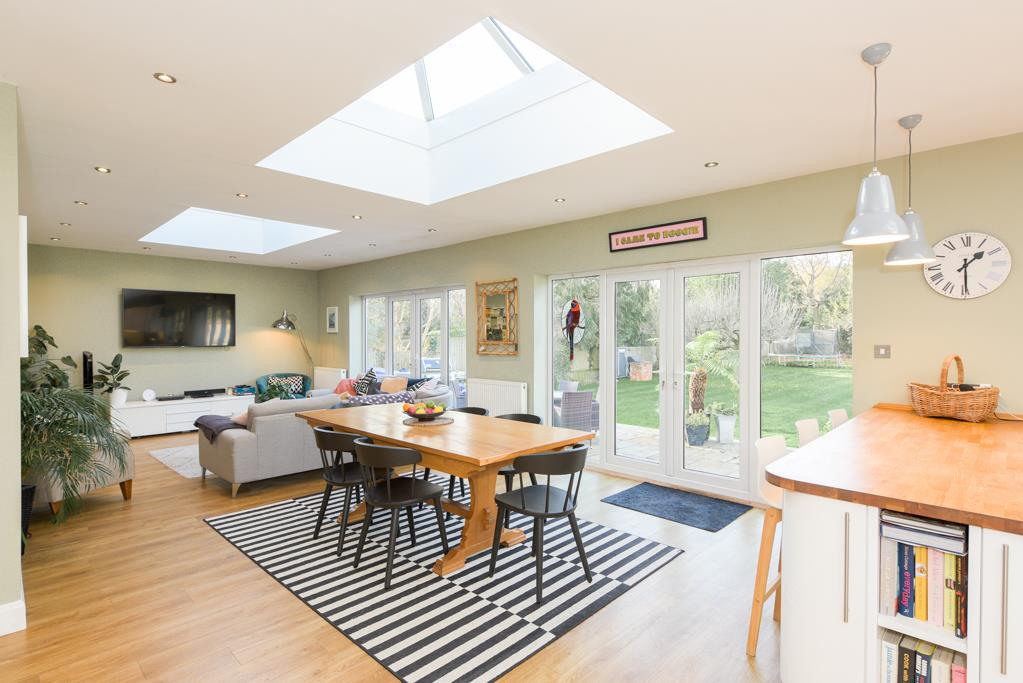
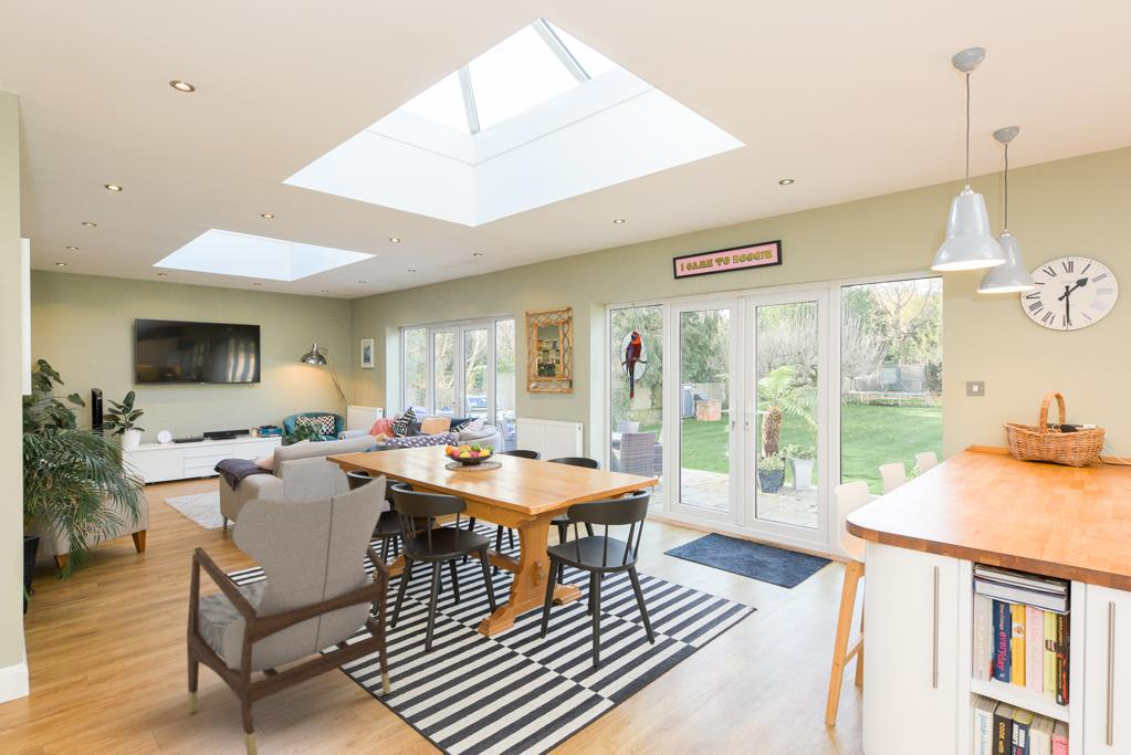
+ armchair [186,473,391,755]
